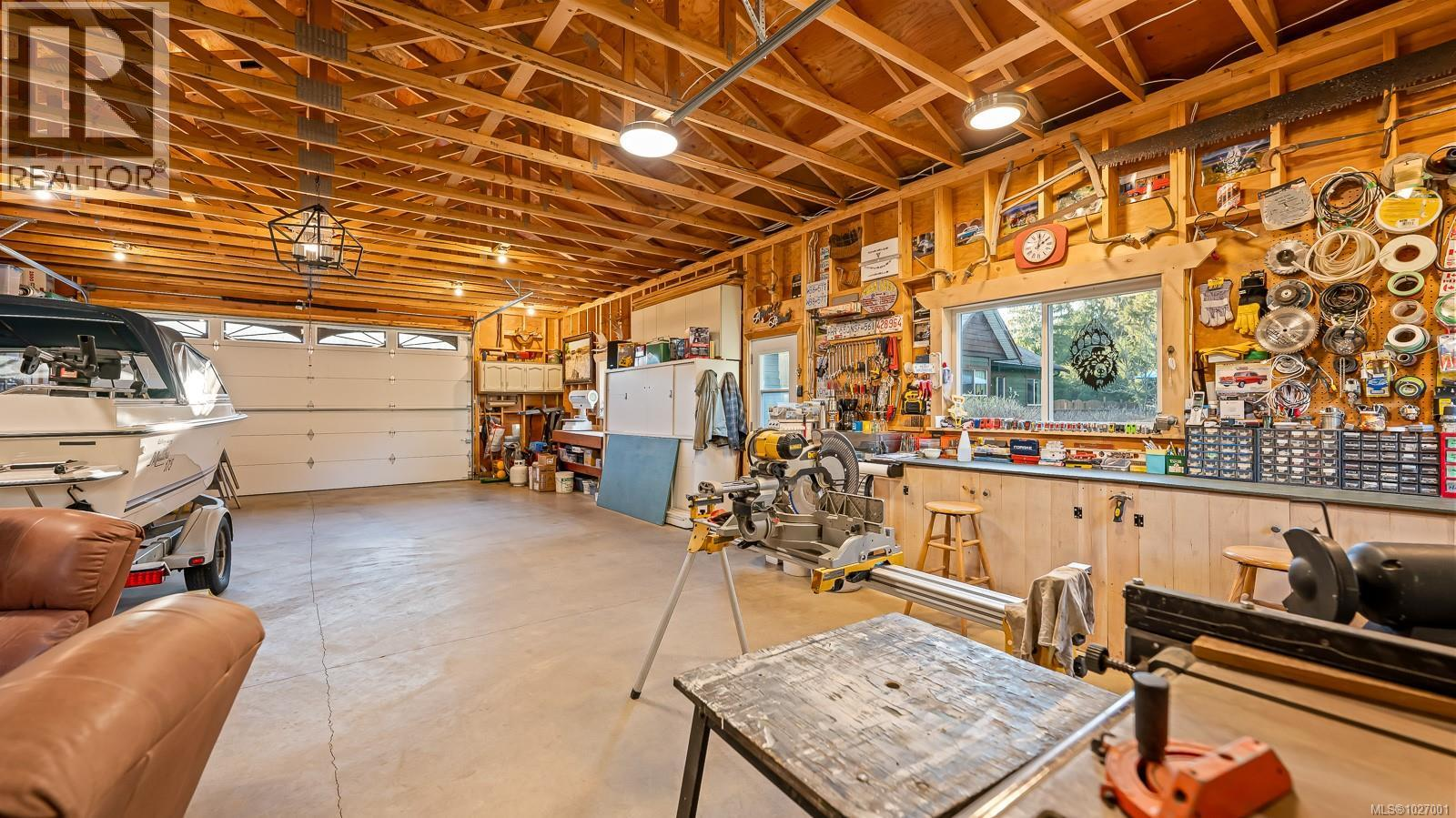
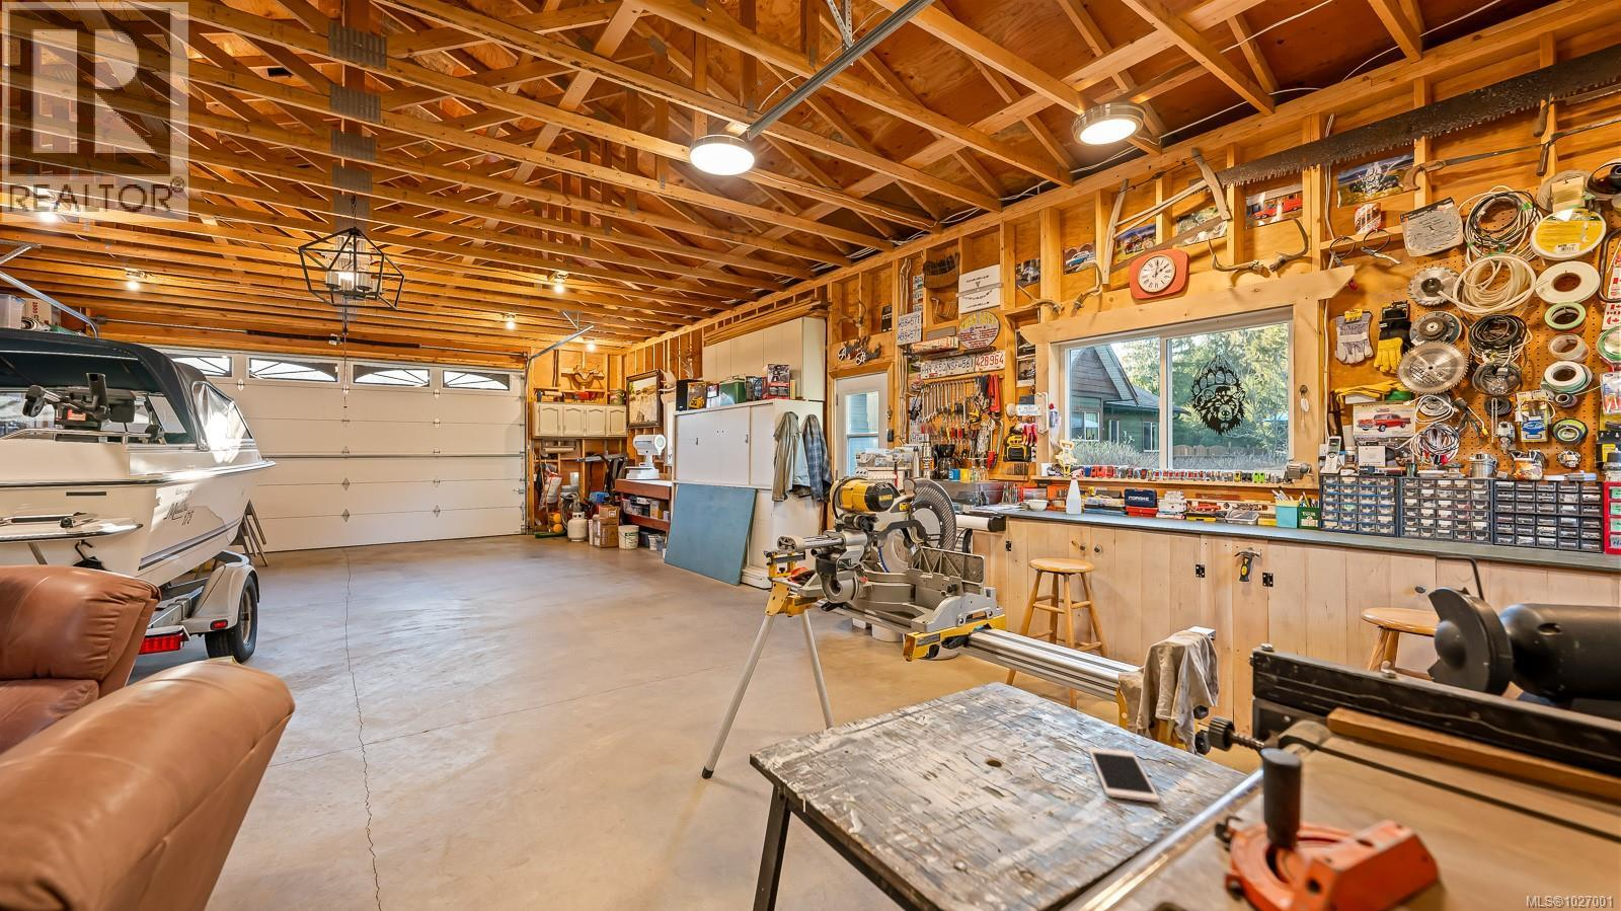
+ cell phone [1087,746,1161,804]
